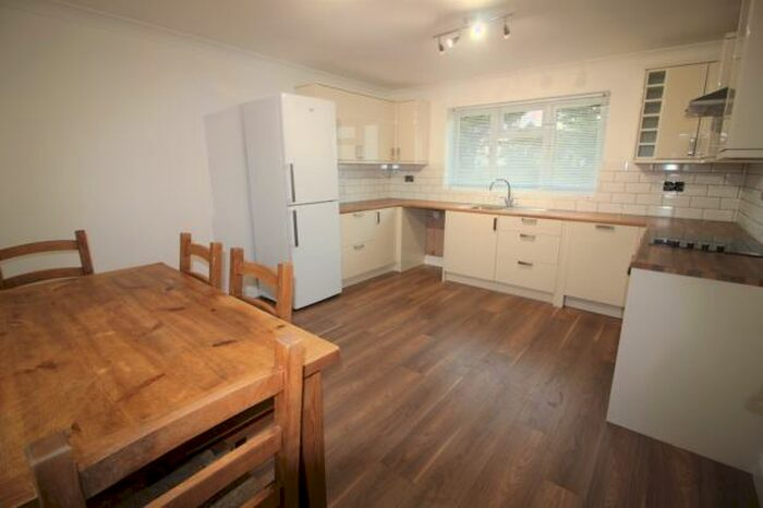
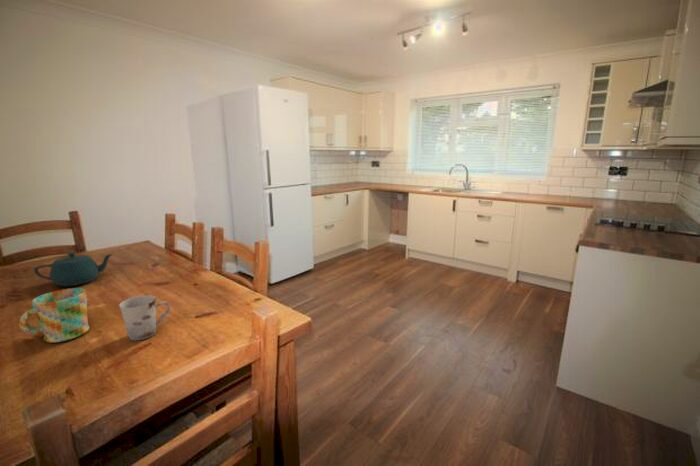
+ teapot [33,251,114,288]
+ mug [18,287,90,344]
+ cup [118,294,171,341]
